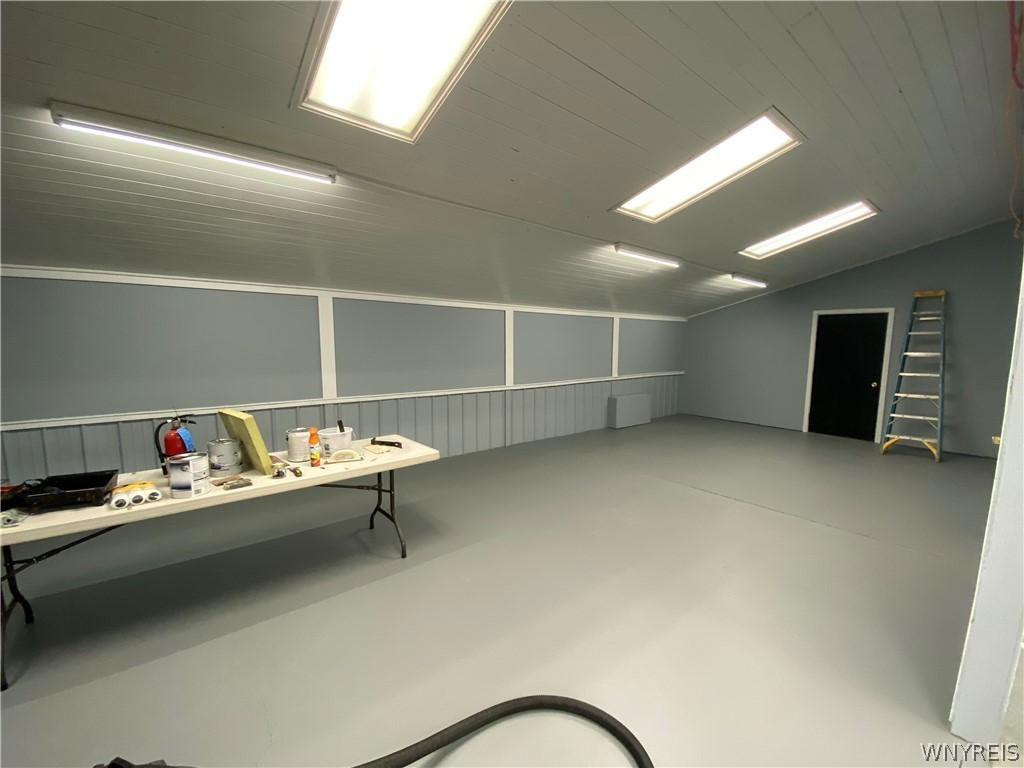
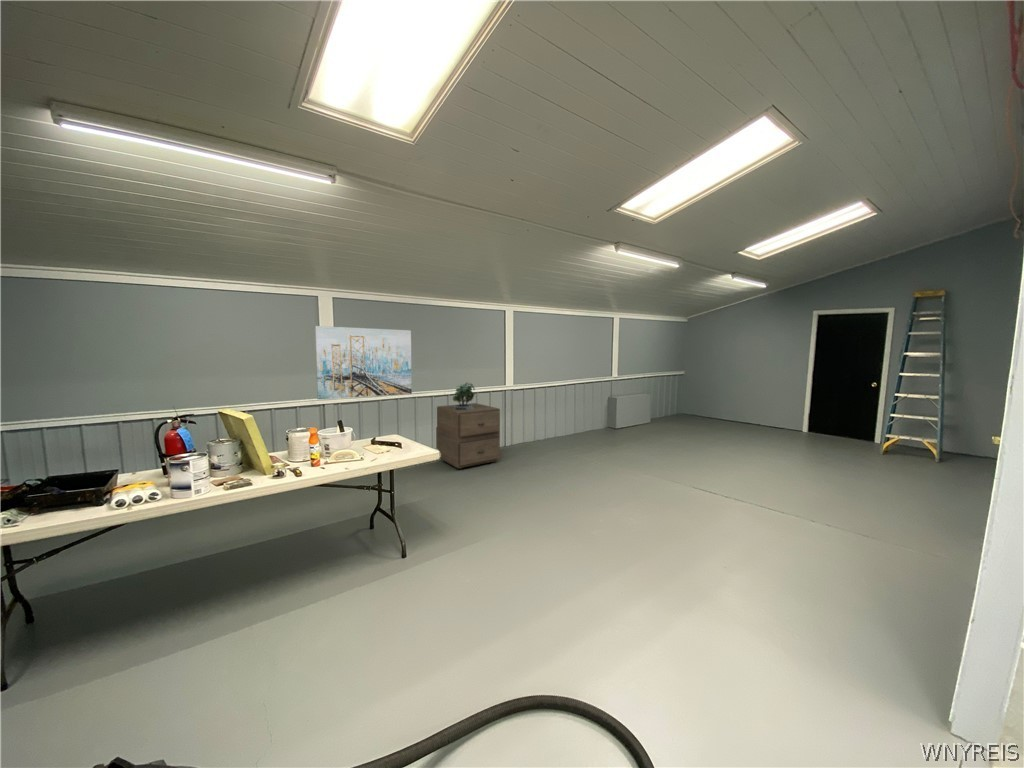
+ potted plant [452,382,477,410]
+ wall art [314,325,413,400]
+ filing cabinet [435,402,501,470]
